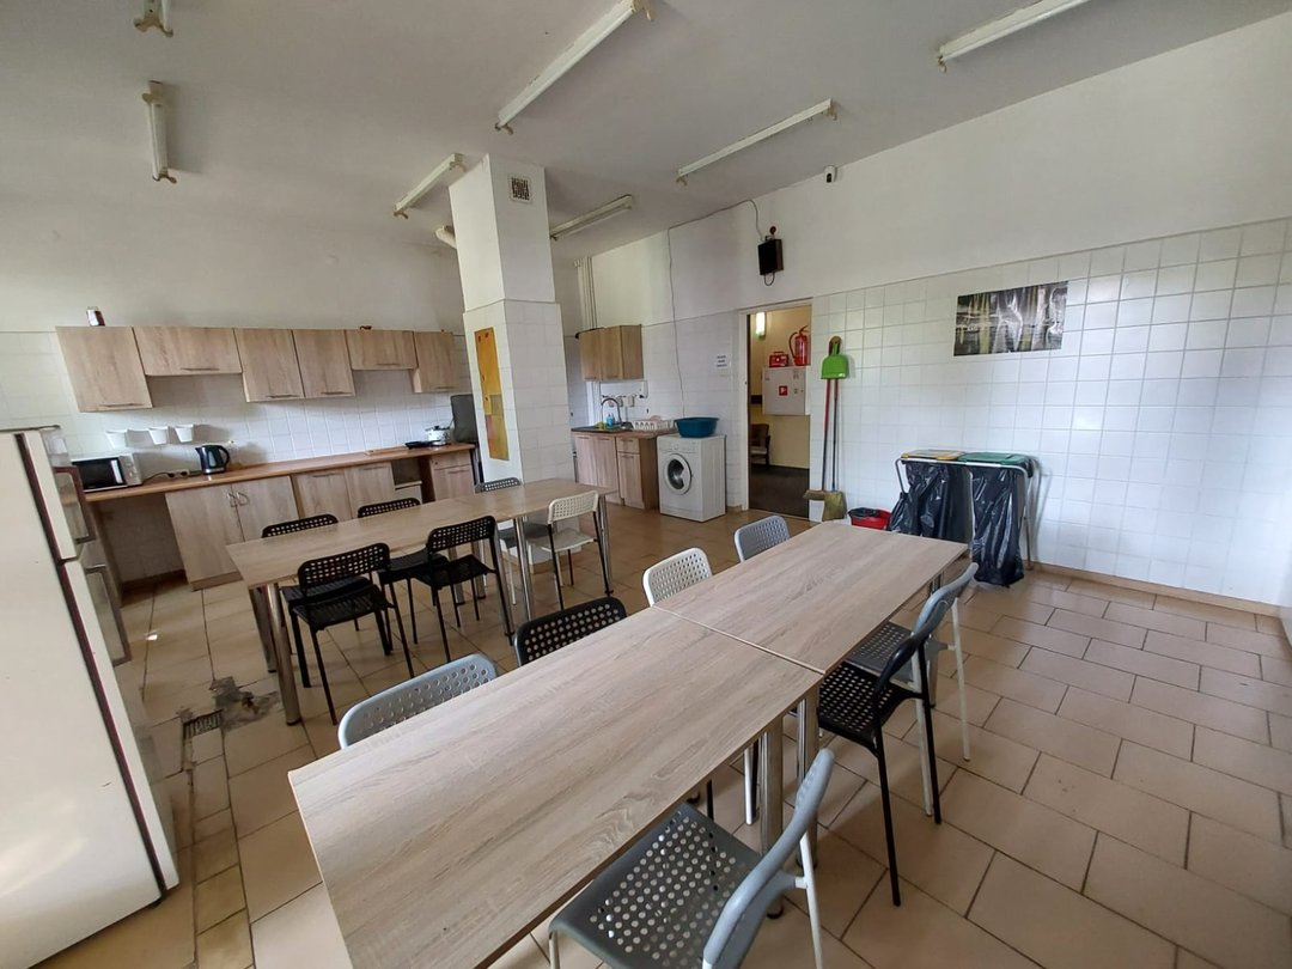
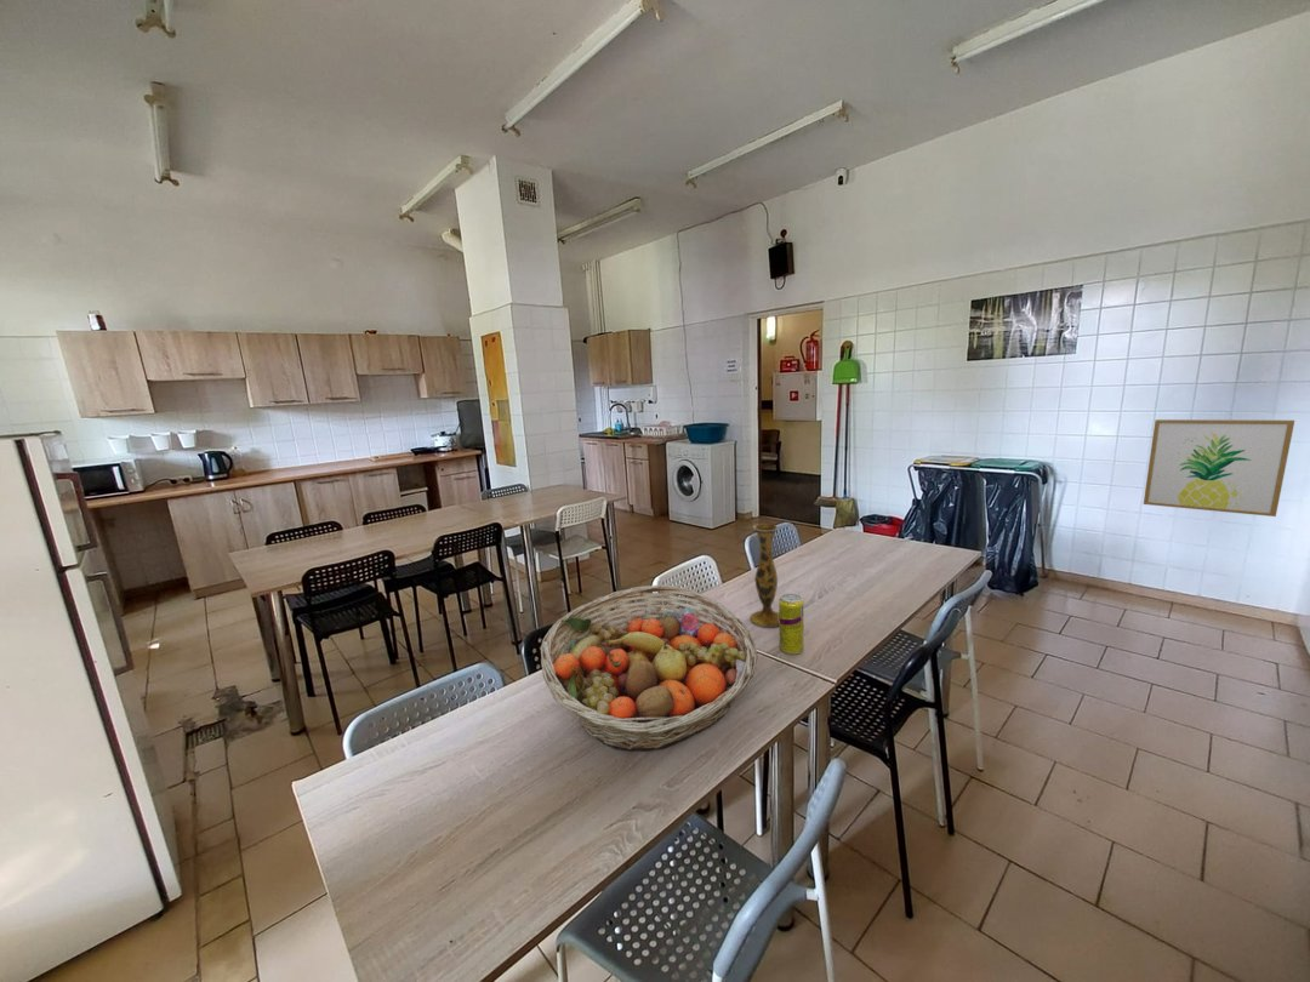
+ beverage can [778,593,804,656]
+ wall art [1143,418,1295,518]
+ fruit basket [540,583,759,753]
+ vase [750,523,780,628]
